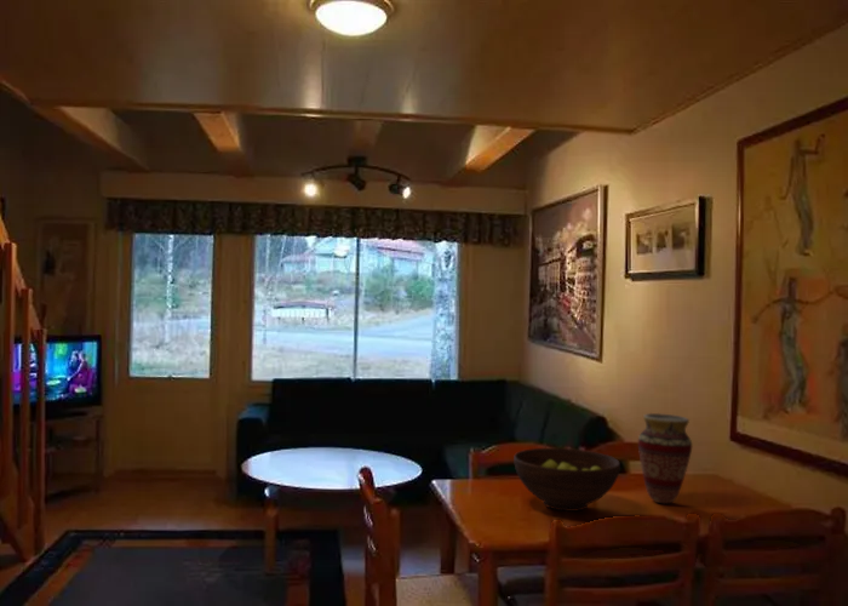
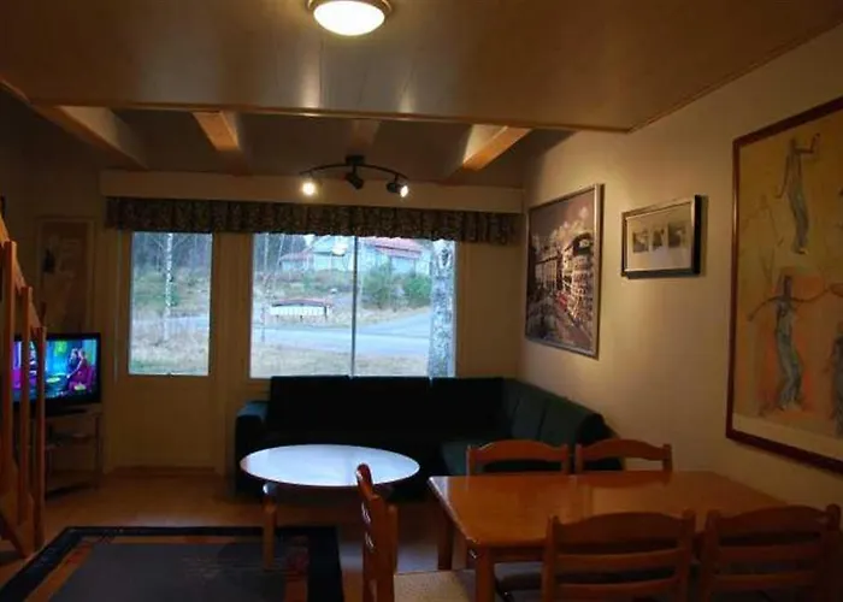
- vase [637,412,693,504]
- fruit bowl [512,447,621,513]
